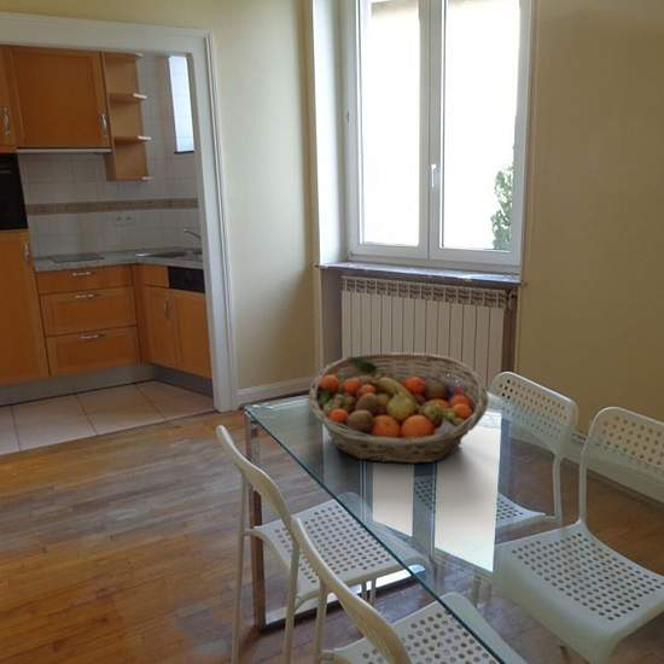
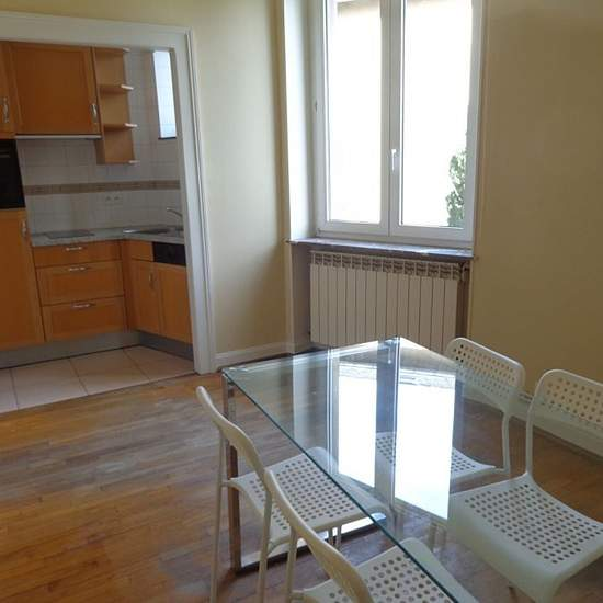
- fruit basket [307,351,489,465]
